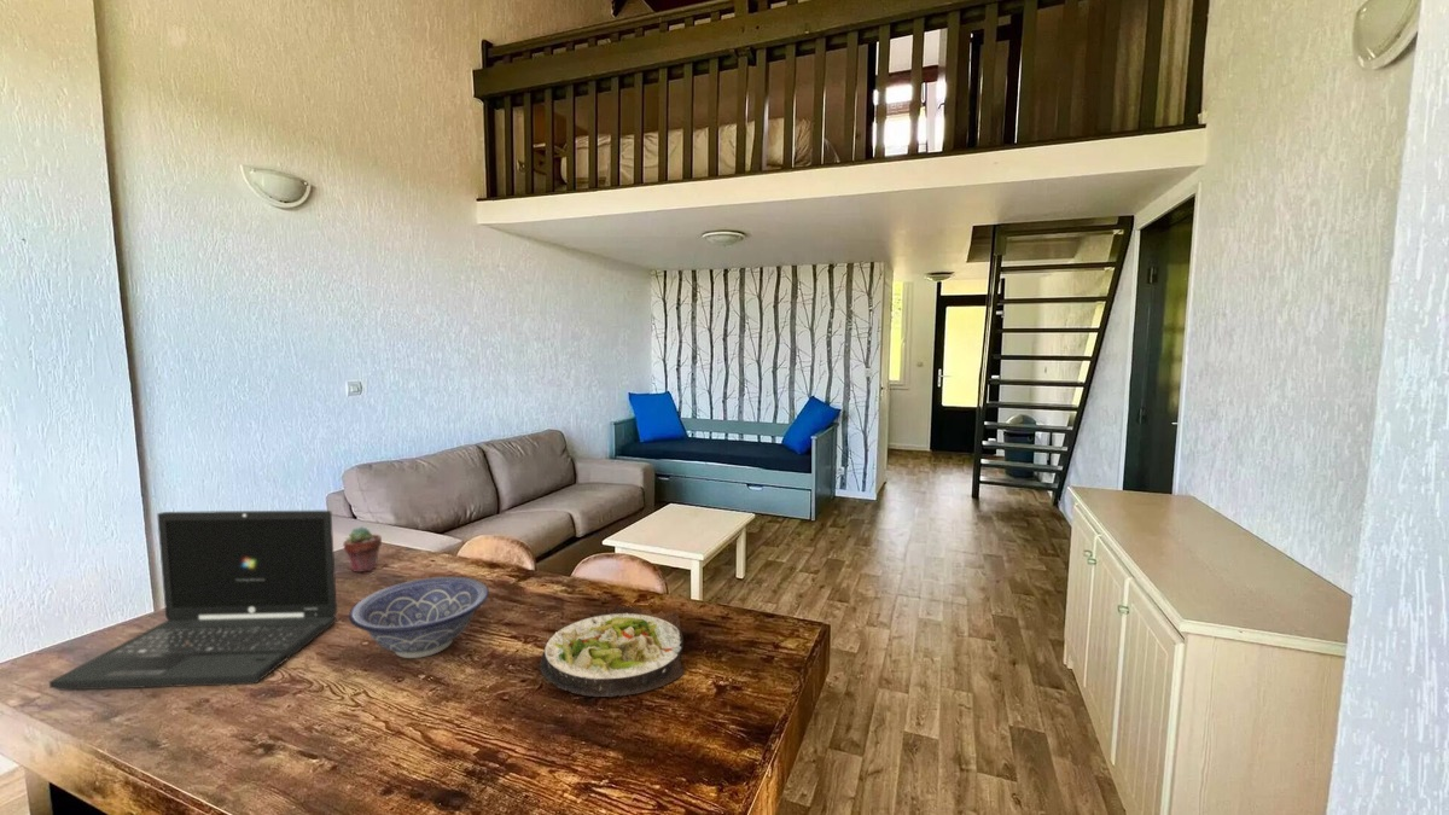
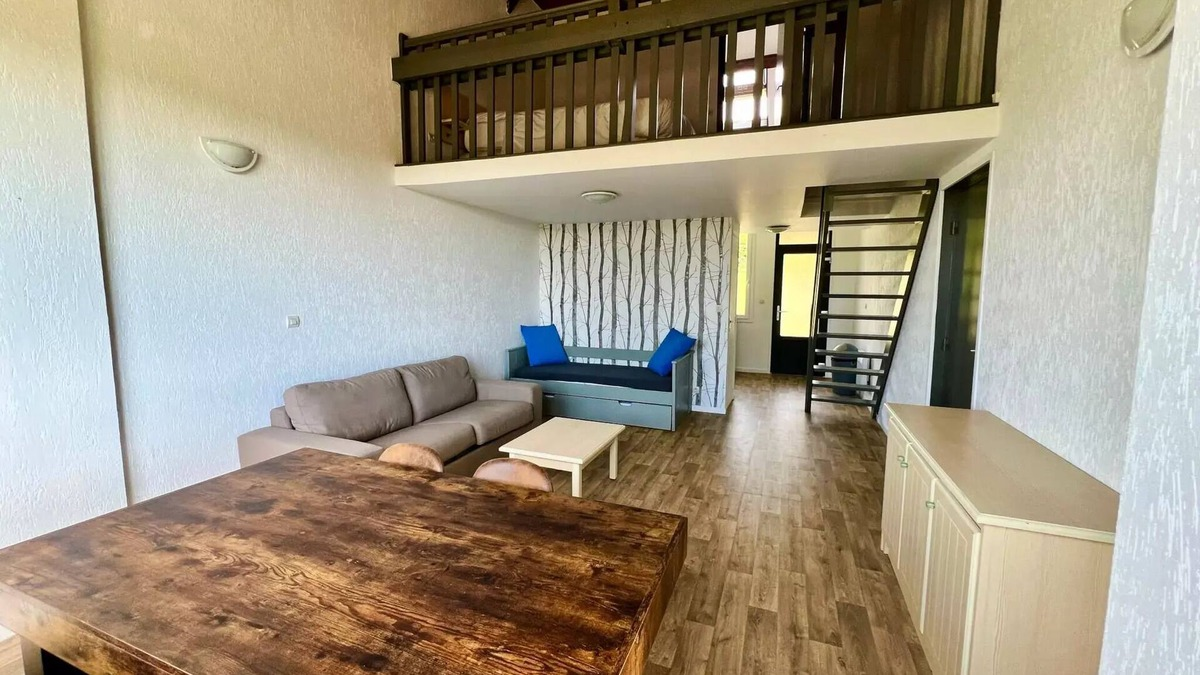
- laptop [48,510,338,692]
- potted succulent [342,525,383,574]
- decorative bowl [348,575,490,659]
- salad plate [539,602,685,698]
